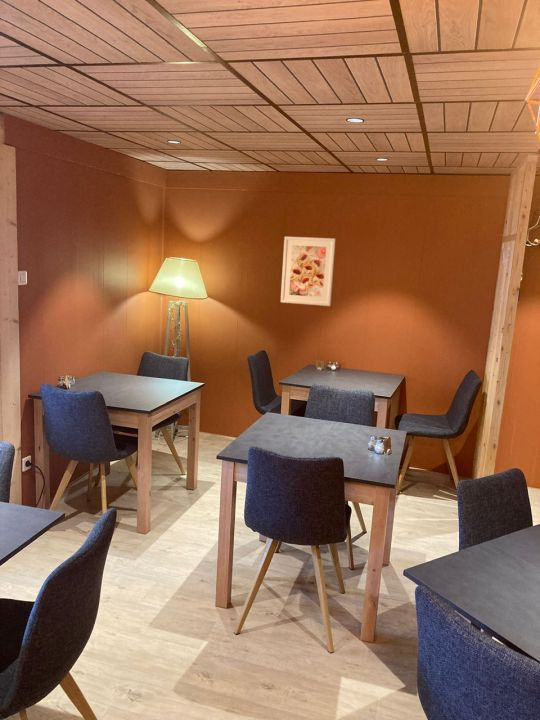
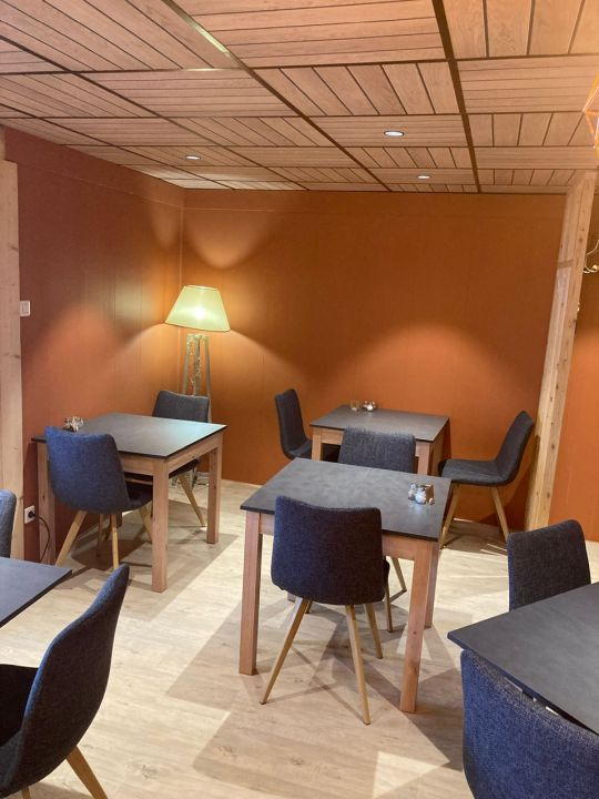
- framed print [280,236,337,307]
